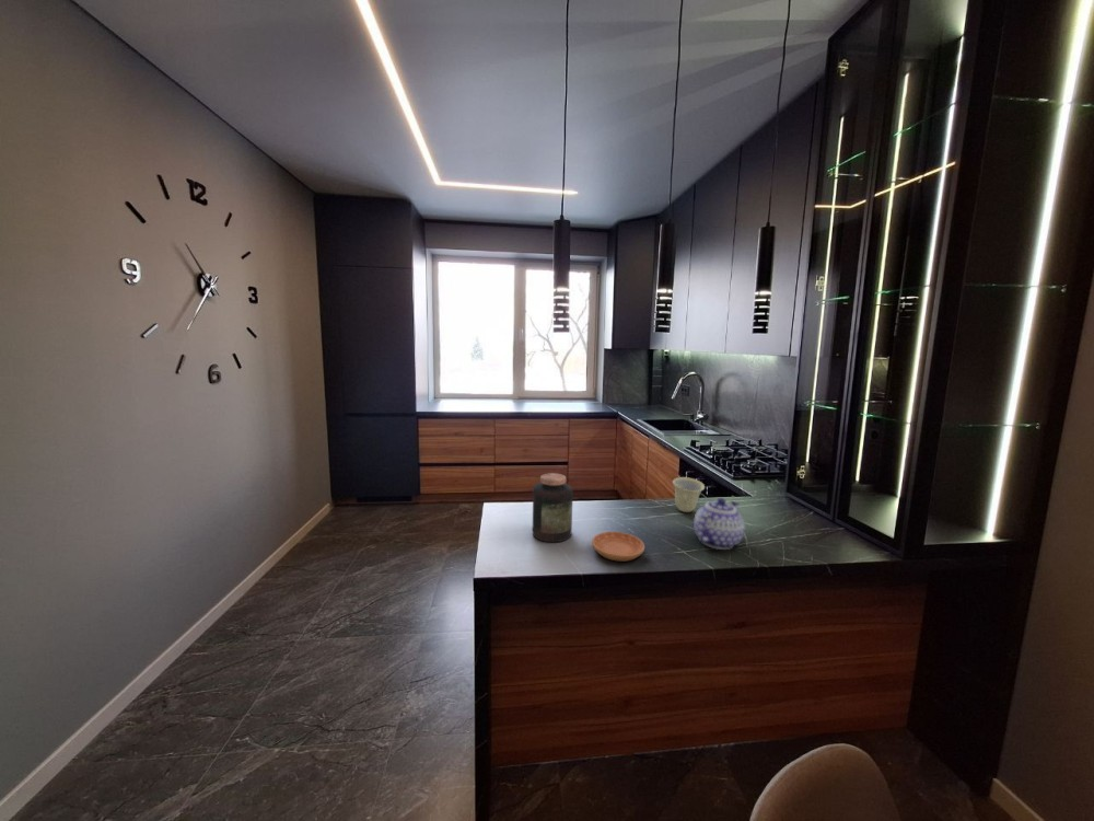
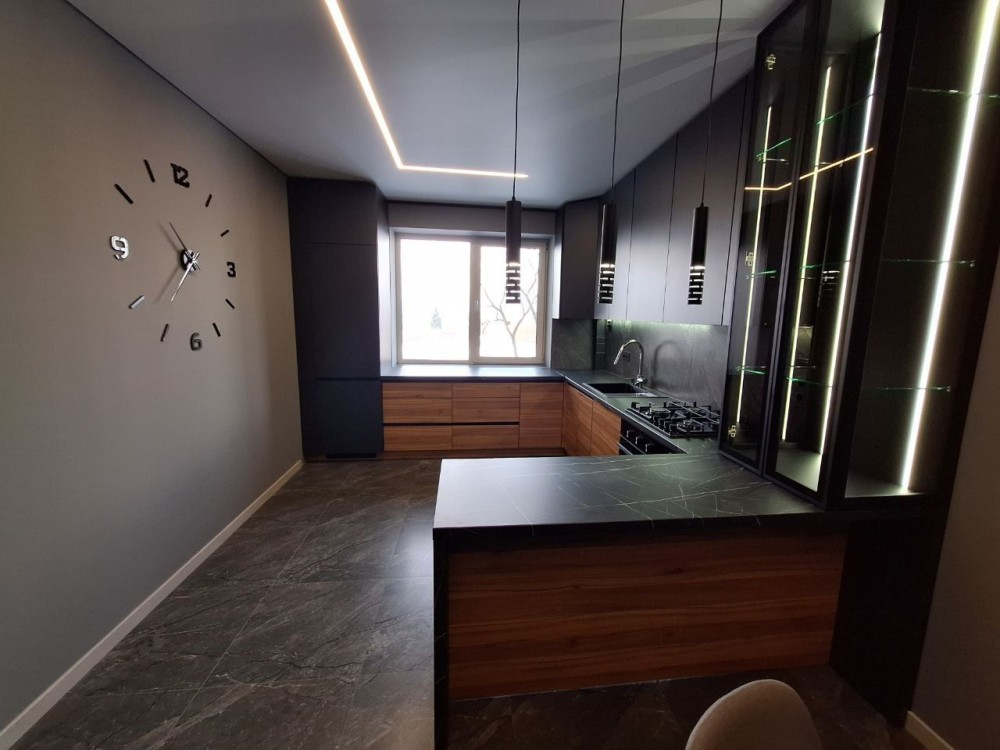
- cup [672,476,706,513]
- teapot [693,497,746,551]
- jar [532,472,574,543]
- saucer [591,531,645,563]
